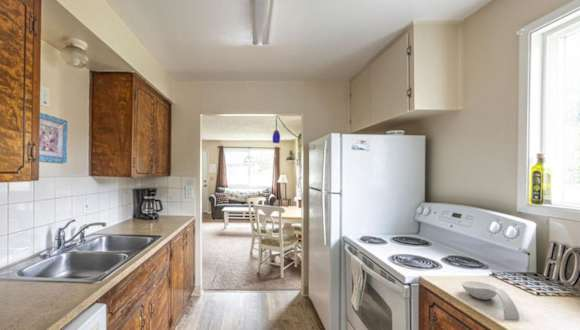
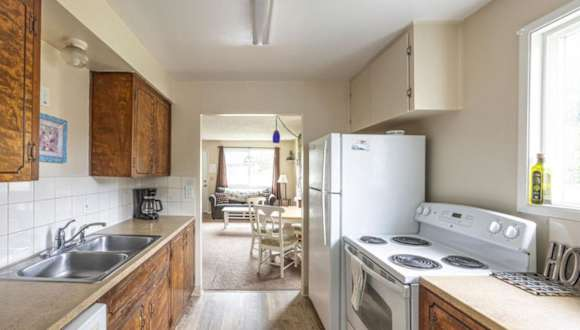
- spoon rest [461,280,520,321]
